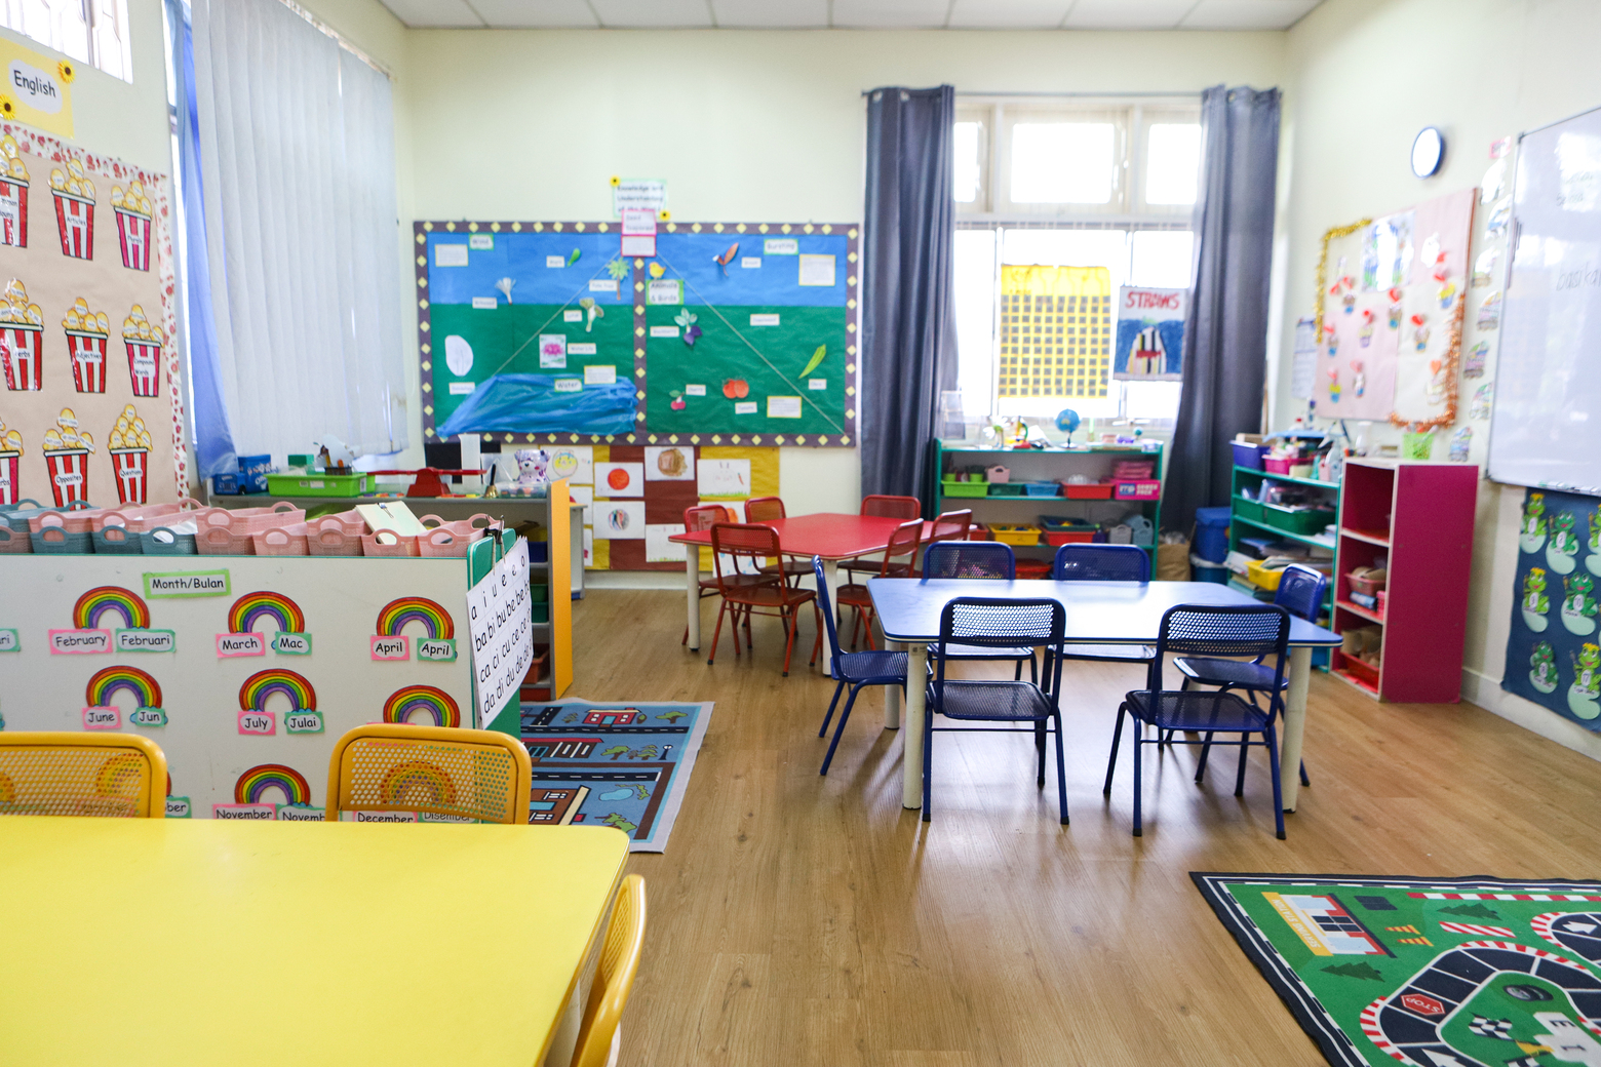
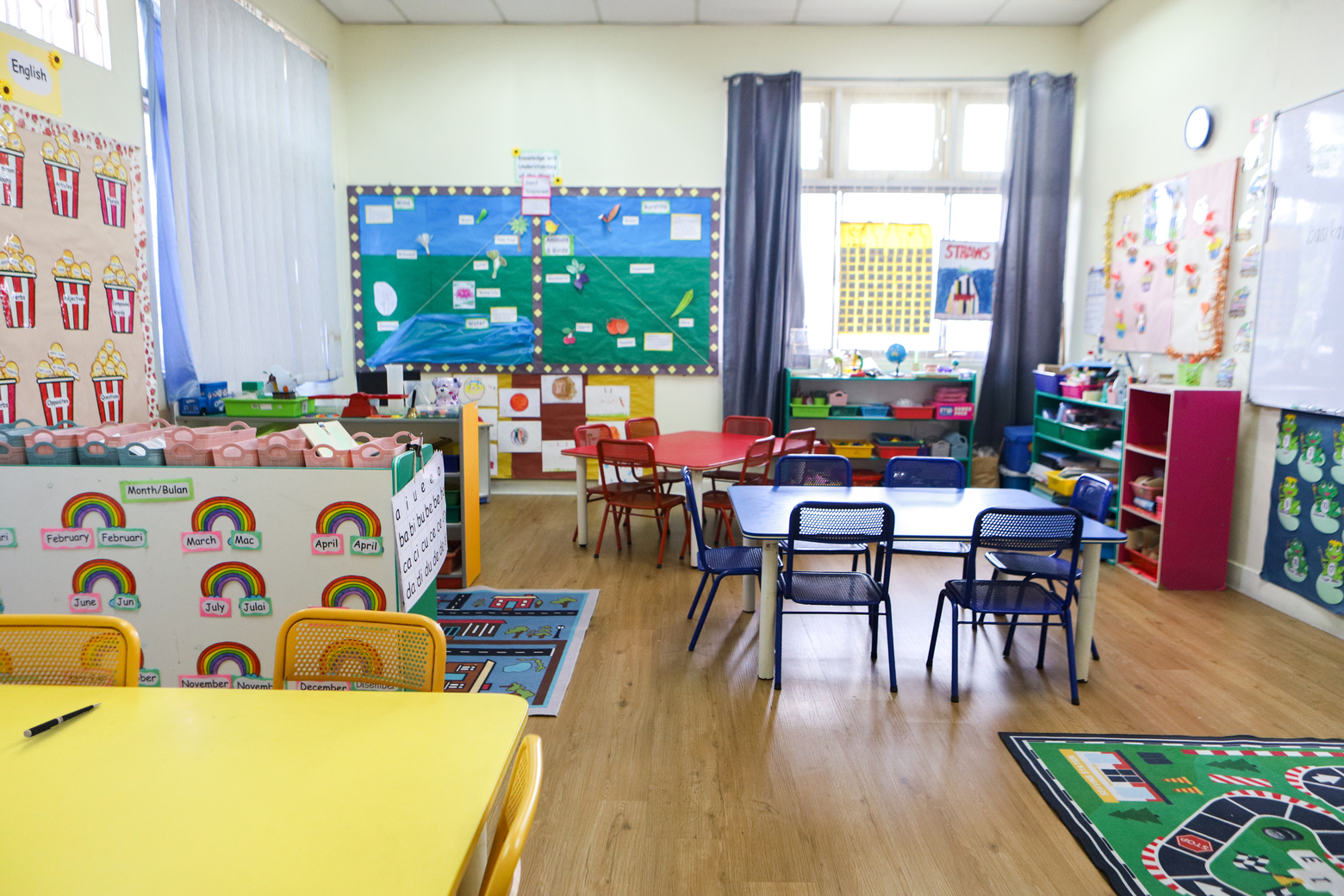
+ pen [22,702,102,738]
